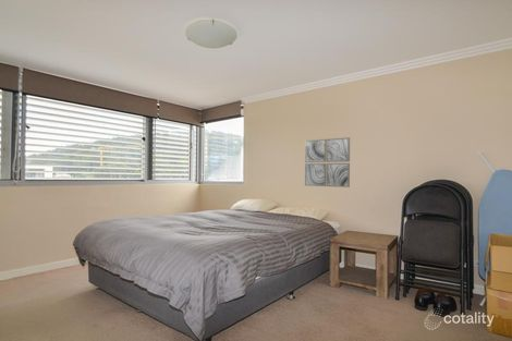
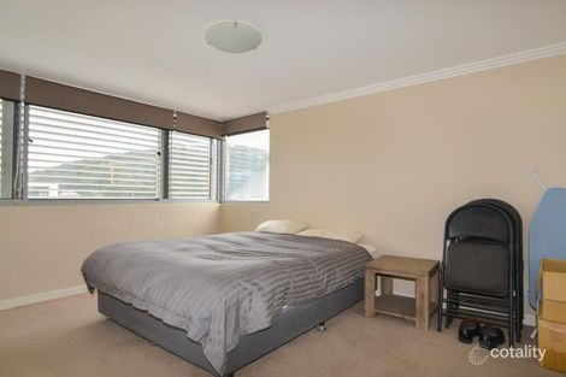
- wall art [304,136,351,188]
